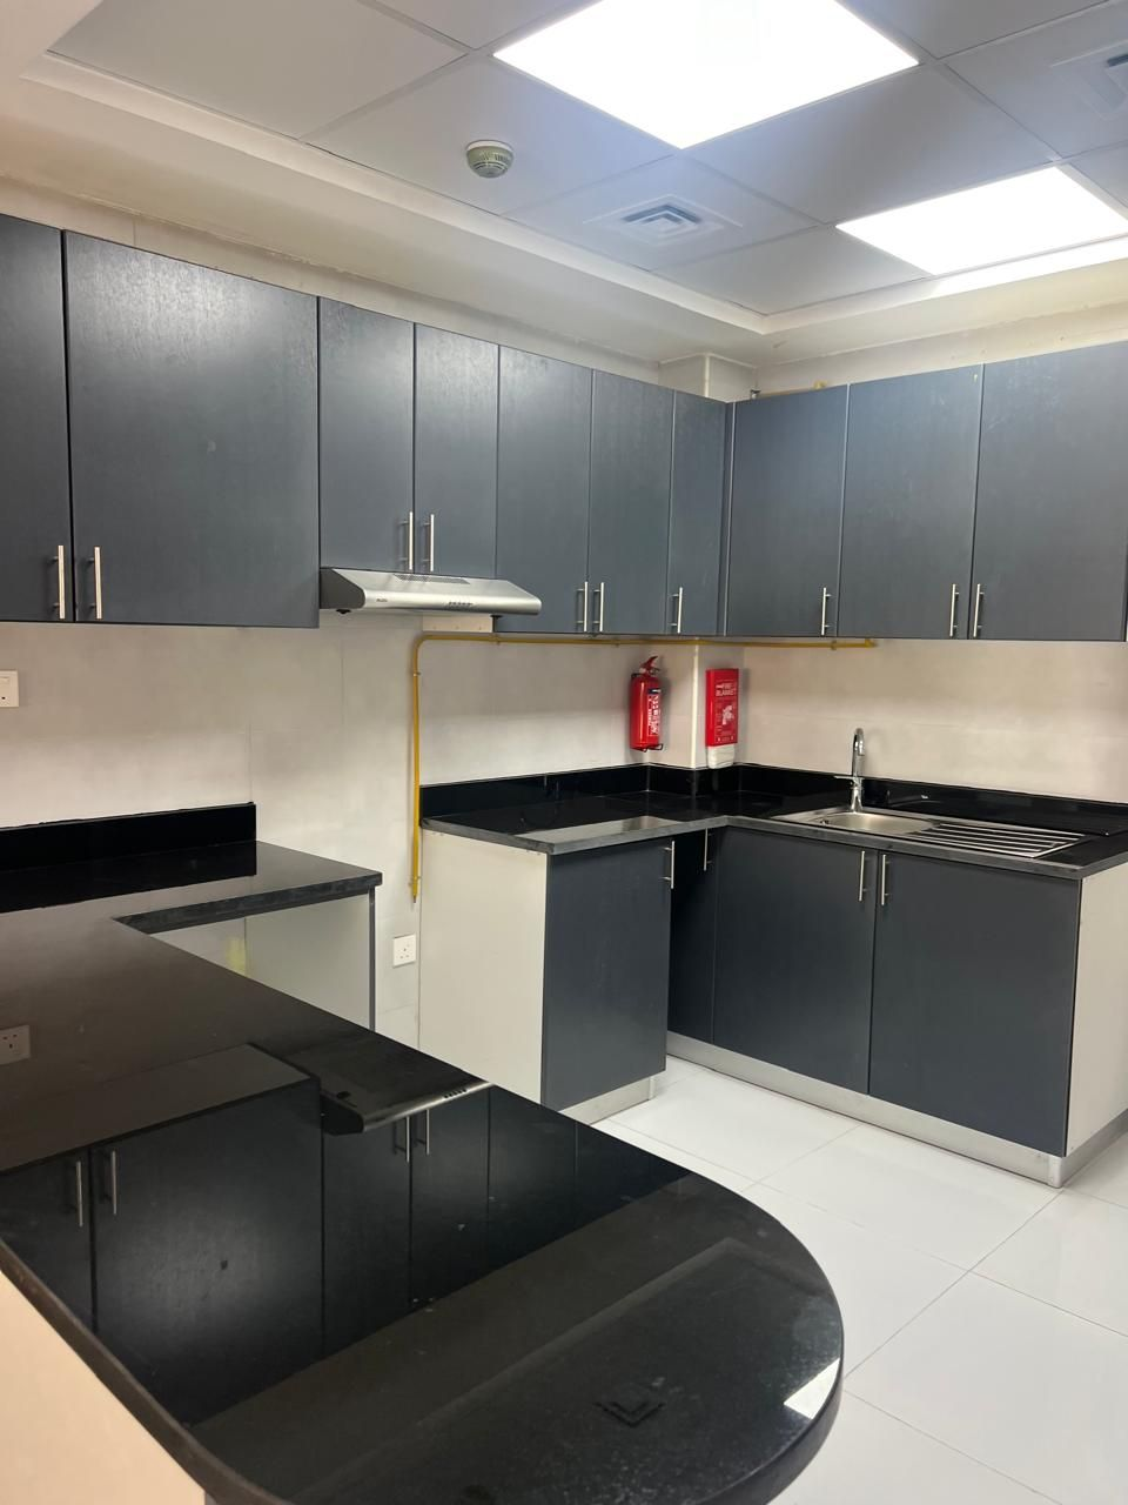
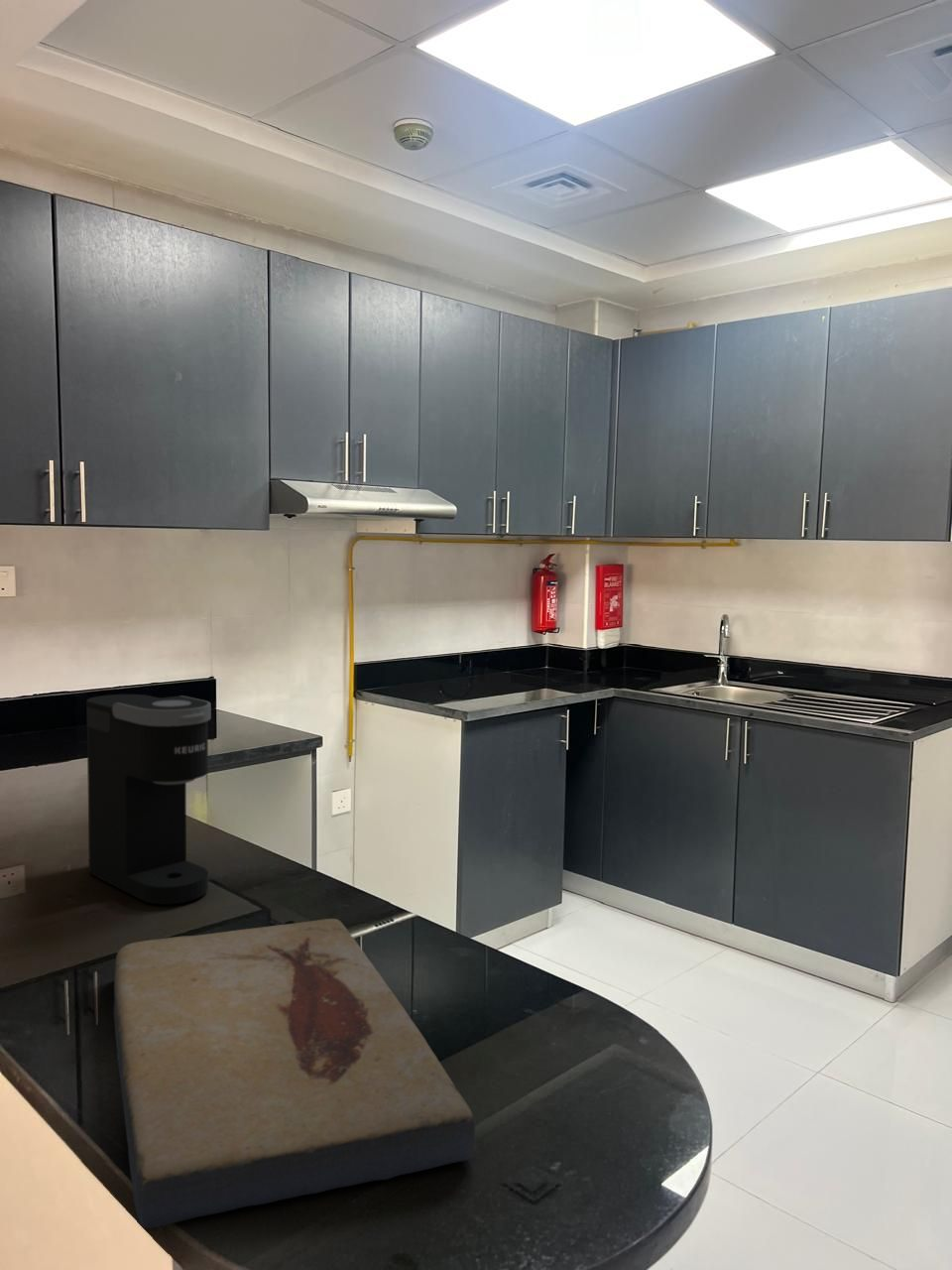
+ fish fossil [113,918,476,1229]
+ coffee maker [86,694,212,906]
